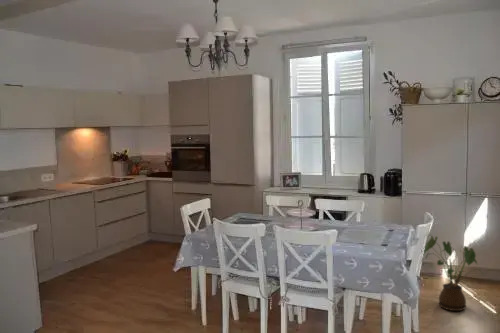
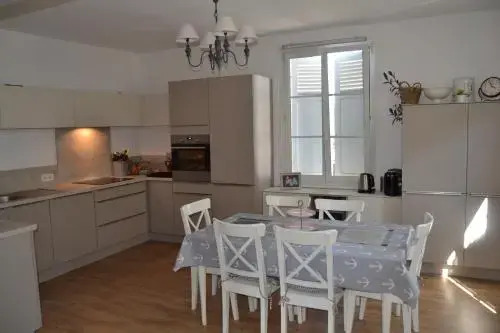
- house plant [423,235,485,312]
